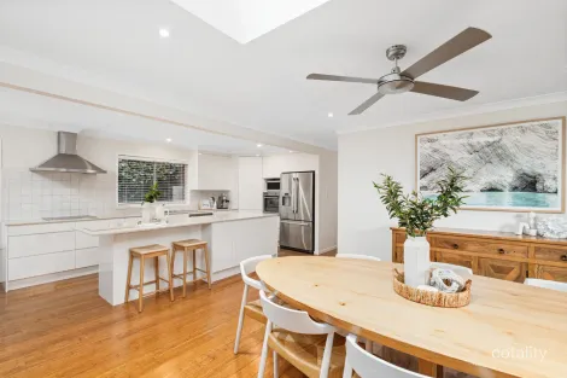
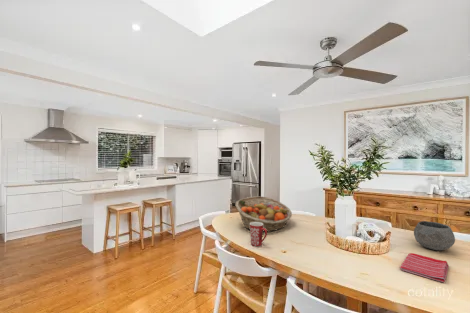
+ mug [249,222,268,247]
+ fruit basket [234,195,293,233]
+ dish towel [399,252,449,283]
+ bowl [413,220,456,251]
